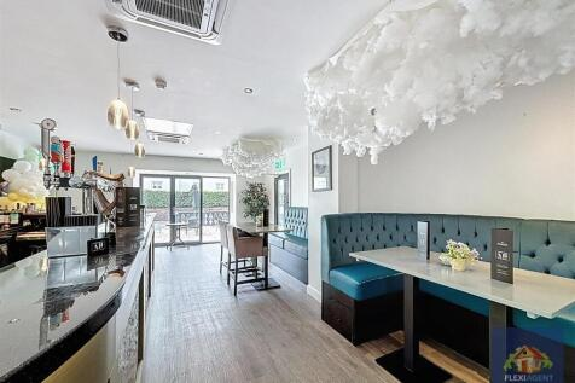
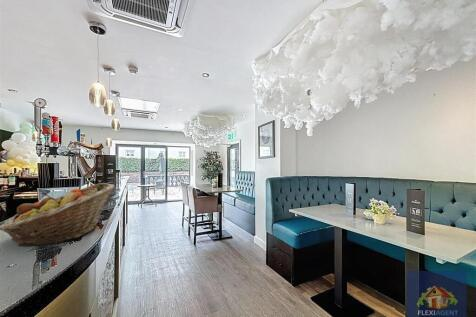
+ fruit basket [0,182,116,248]
